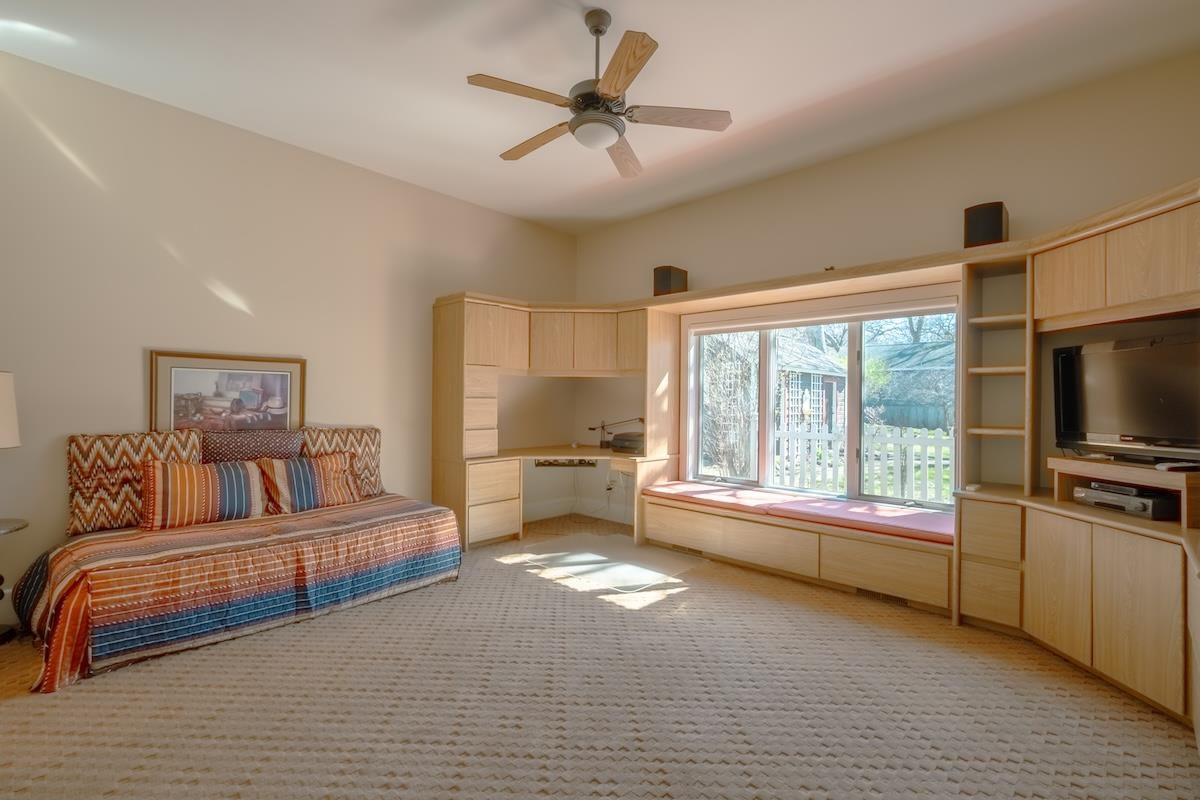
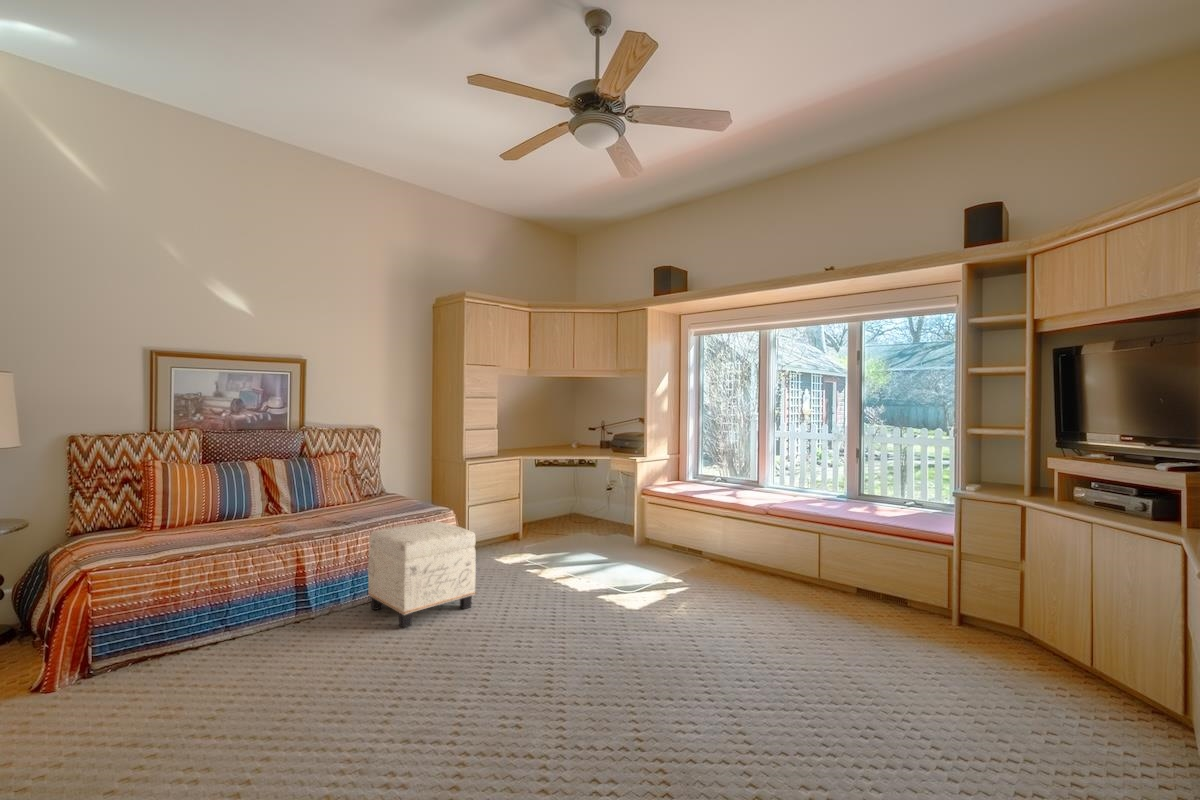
+ ottoman [367,520,477,628]
